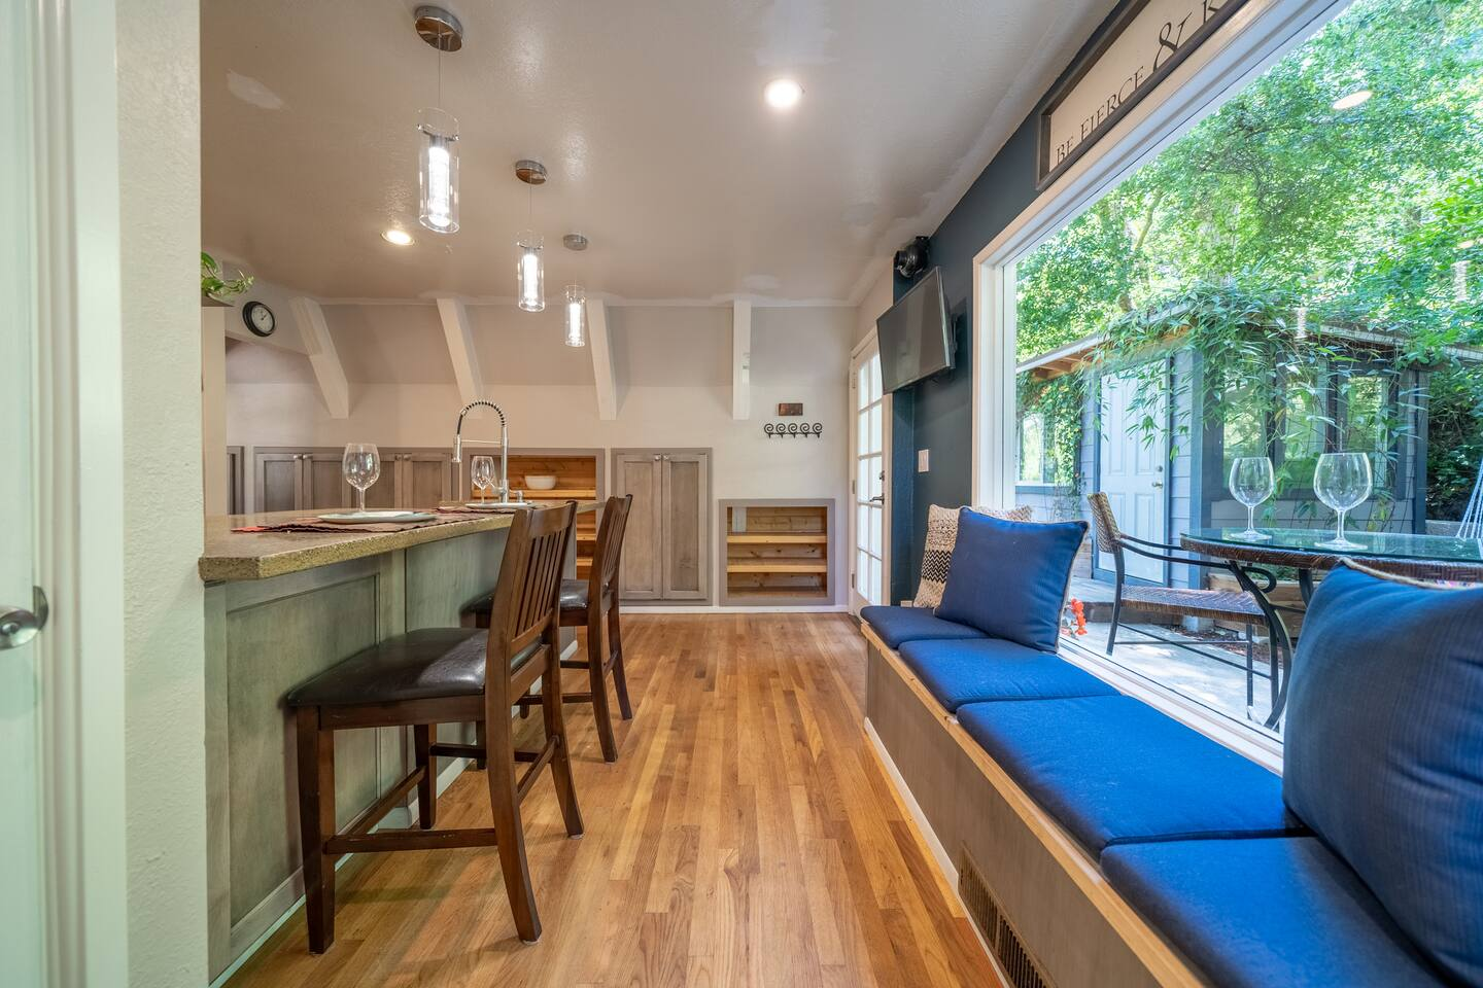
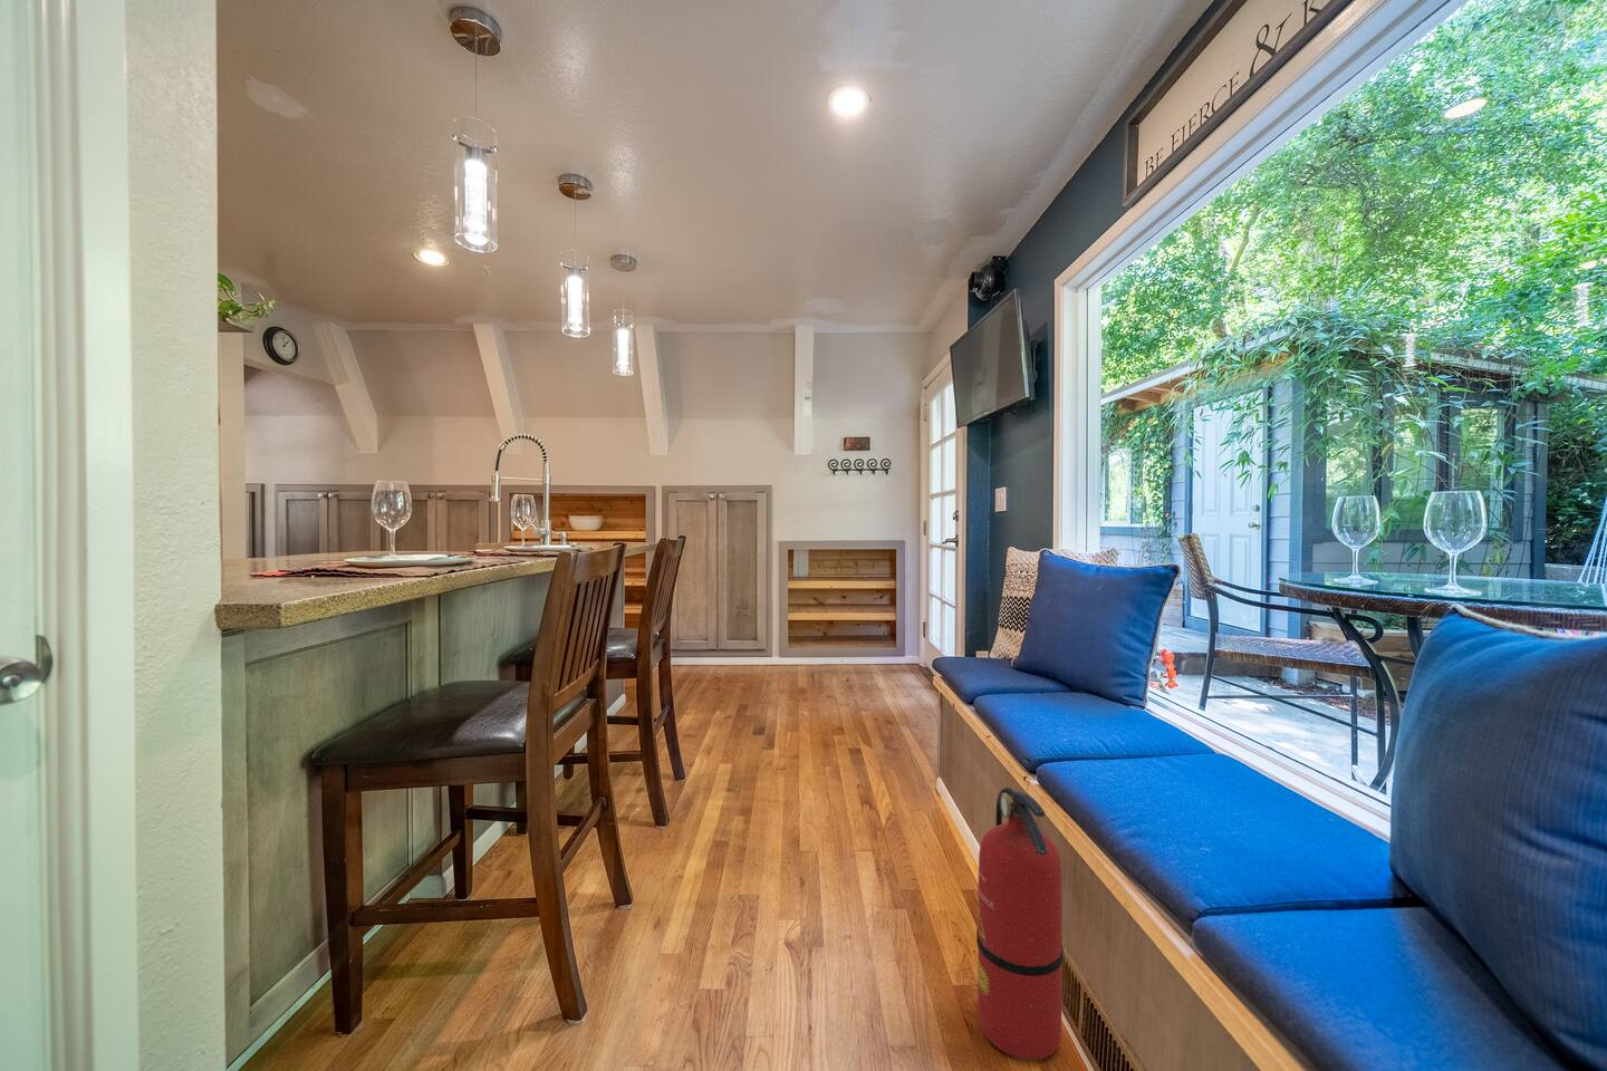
+ fire extinguisher [976,787,1064,1061]
